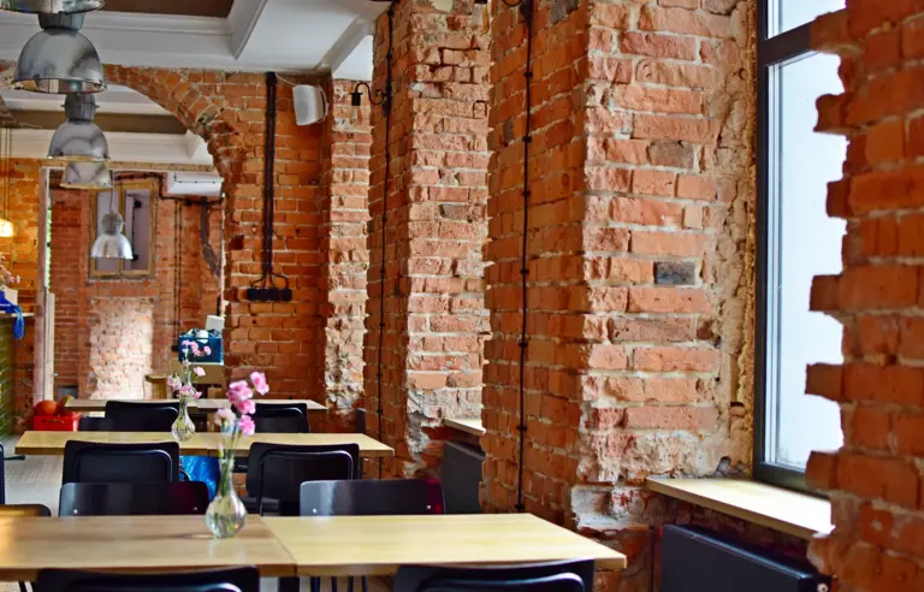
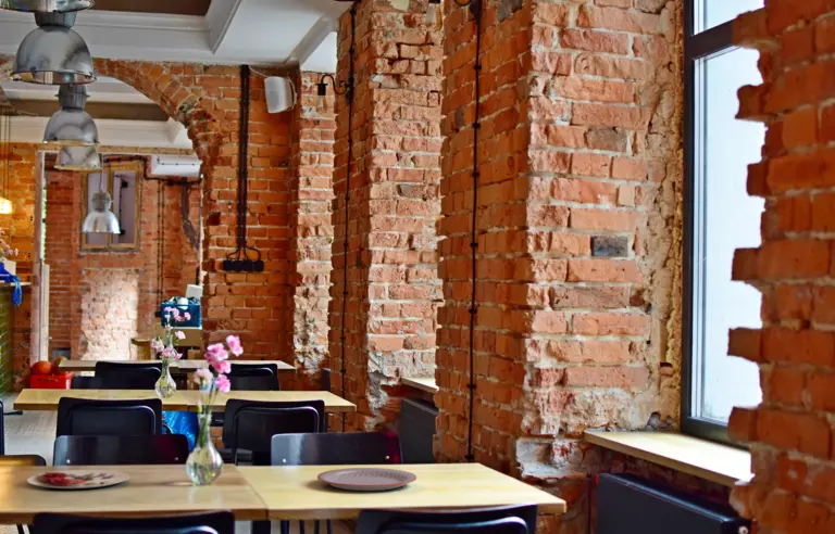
+ plate [316,467,418,492]
+ plate [26,469,130,490]
